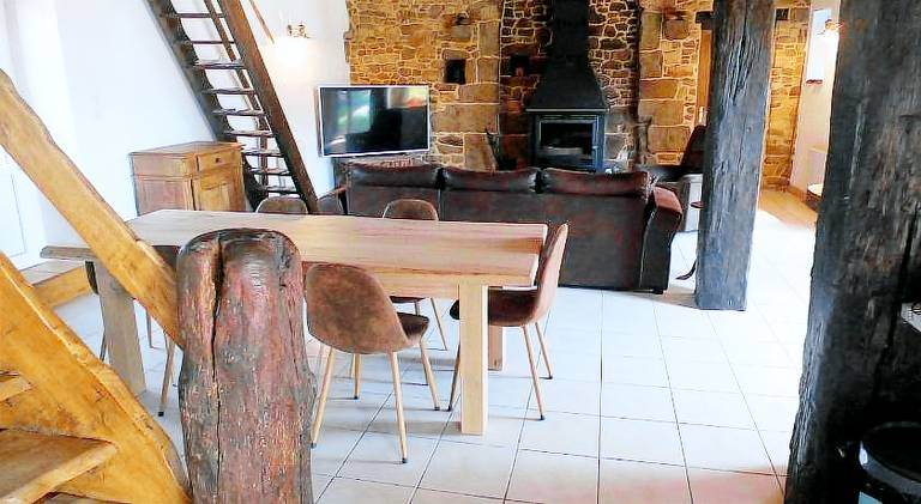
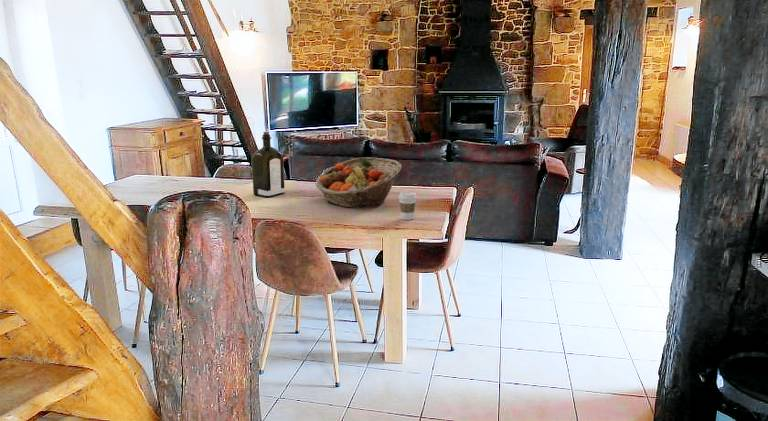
+ fruit basket [315,156,402,209]
+ coffee cup [397,191,418,221]
+ liquor [251,131,286,198]
